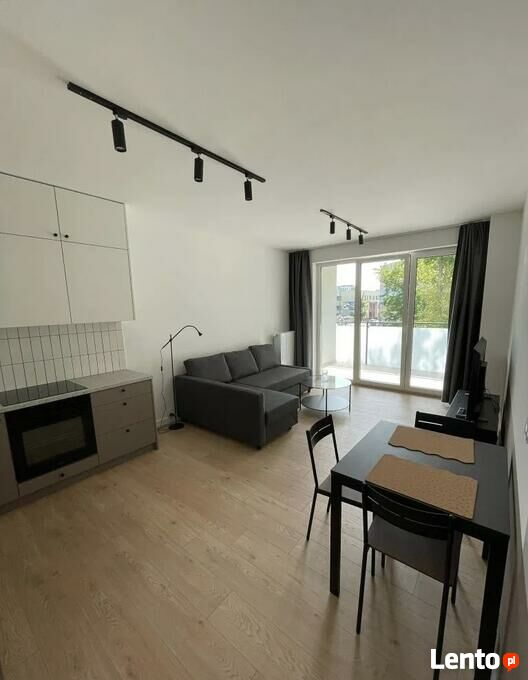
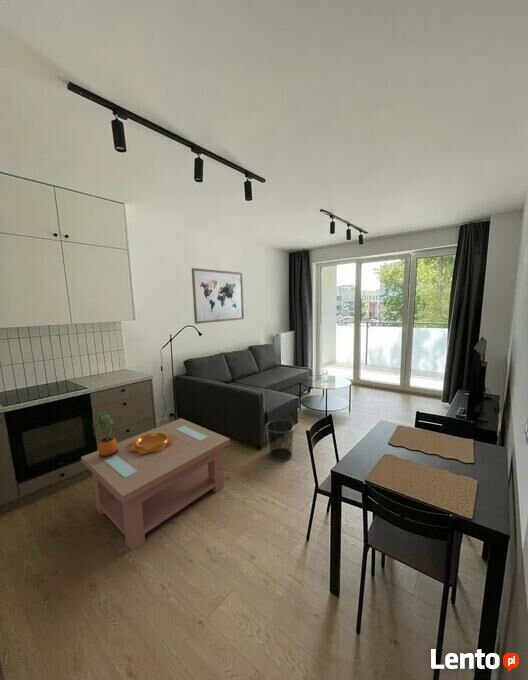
+ decorative bowl [129,432,174,454]
+ waste bin [265,419,296,462]
+ wall art [191,267,245,325]
+ coffee table [80,417,231,552]
+ potted plant [92,411,118,458]
